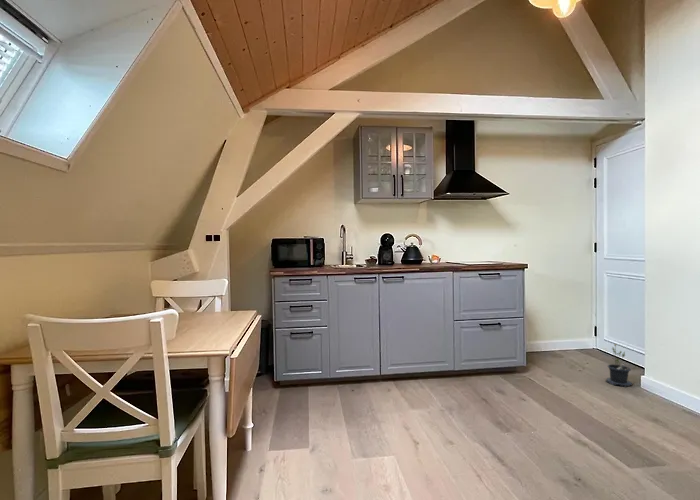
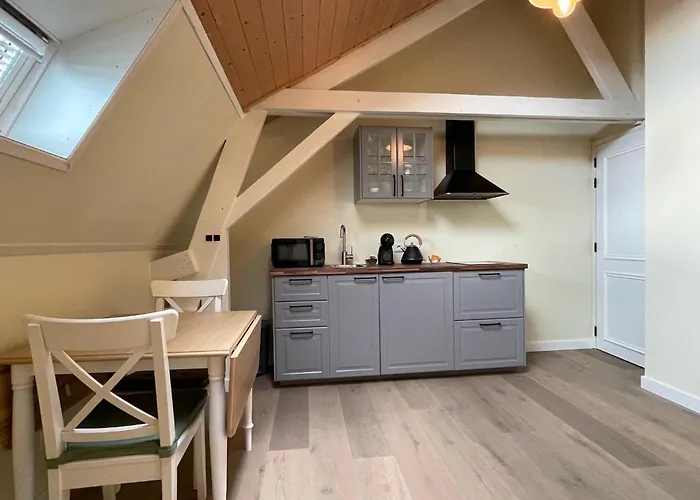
- potted plant [605,343,633,388]
